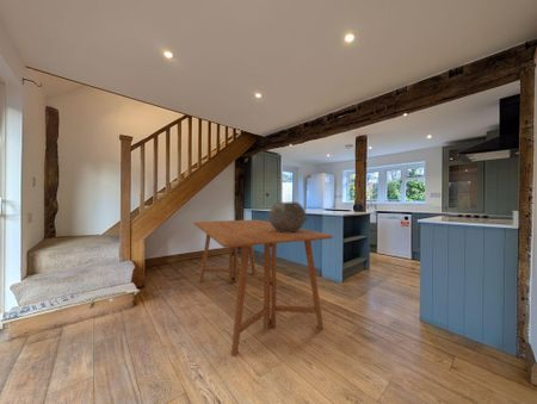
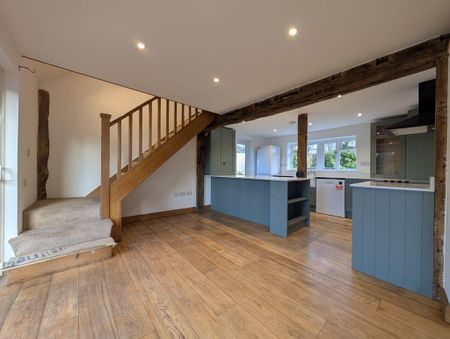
- dining table [193,218,334,358]
- ceramic pot [267,201,308,232]
